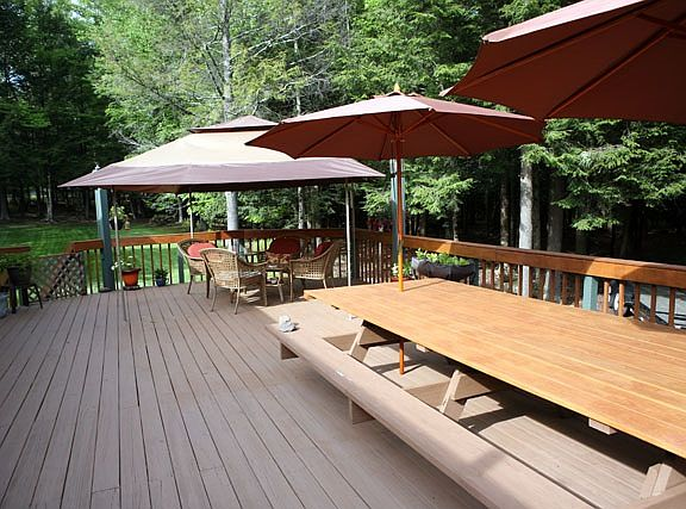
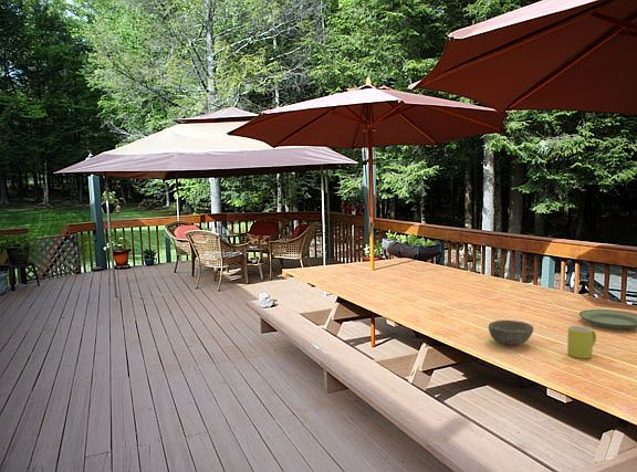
+ plate [578,308,637,331]
+ mug [566,325,597,359]
+ bowl [488,319,534,346]
